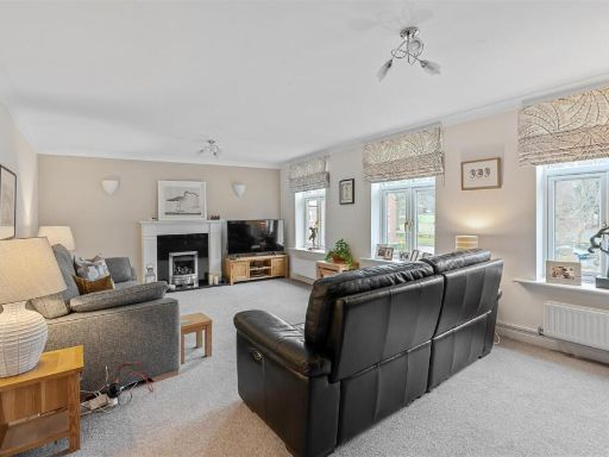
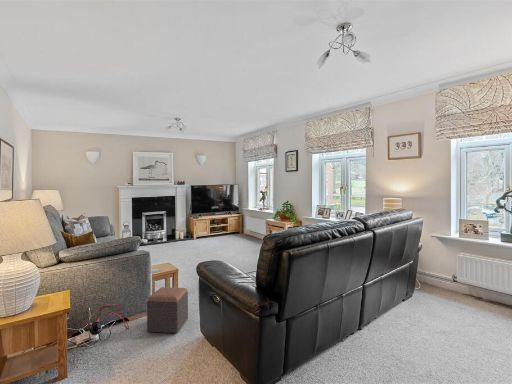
+ footstool [146,286,189,334]
